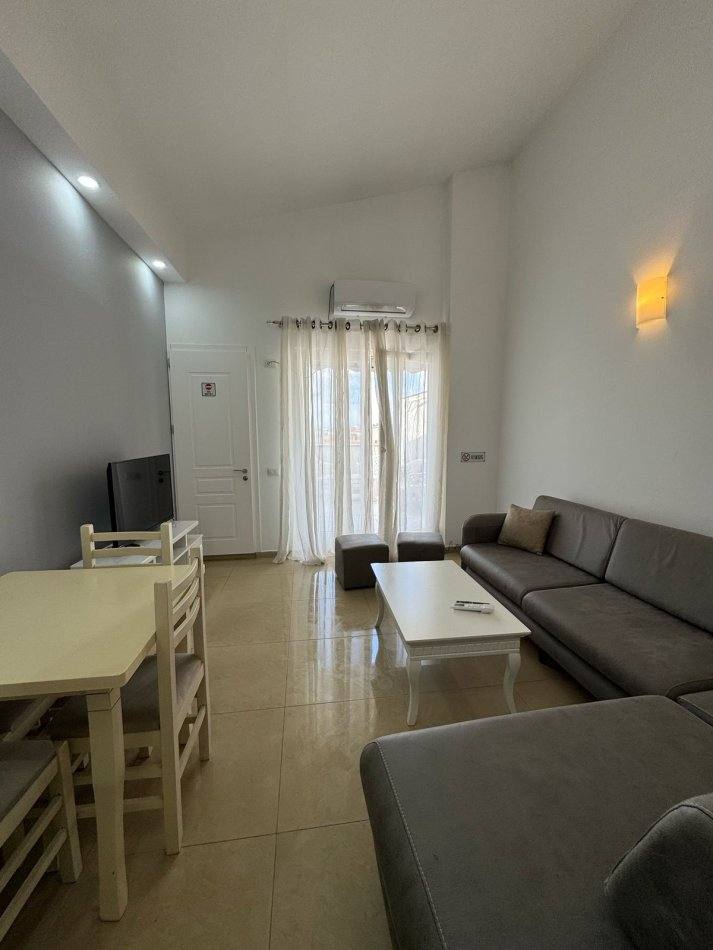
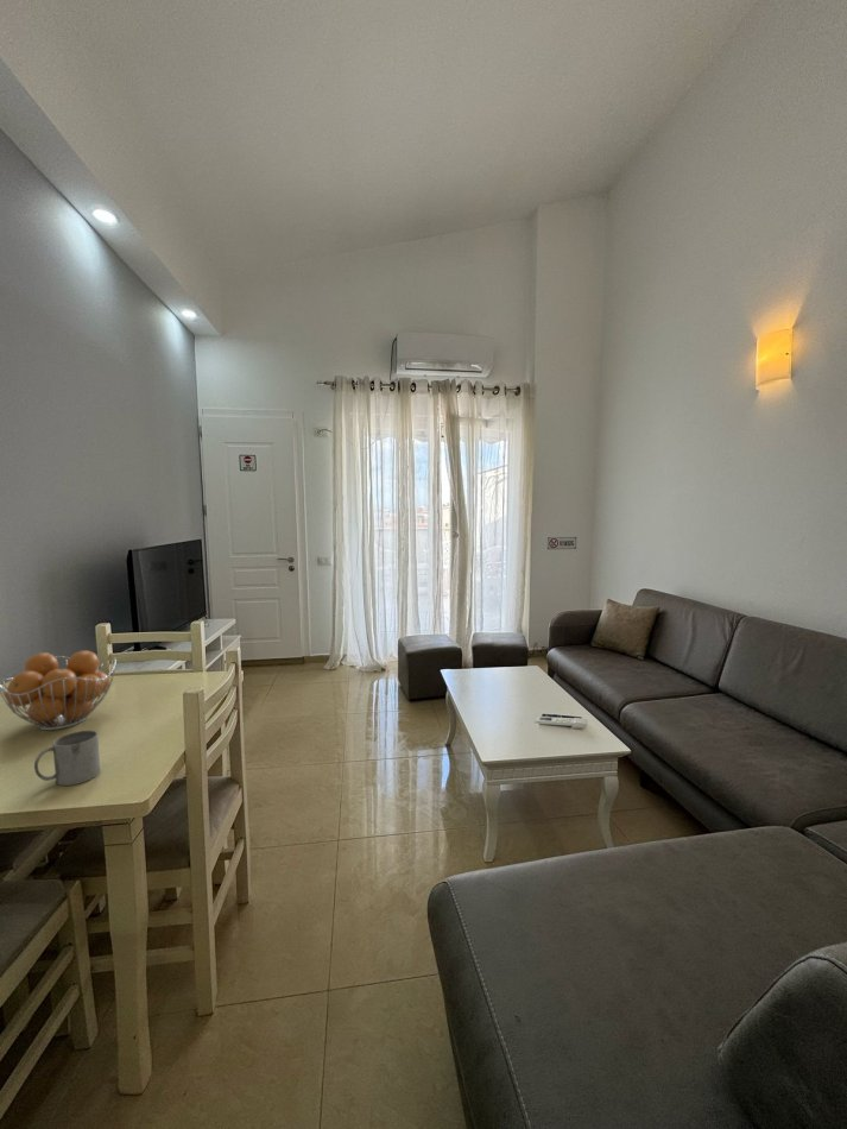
+ mug [33,729,102,787]
+ fruit basket [0,649,118,731]
